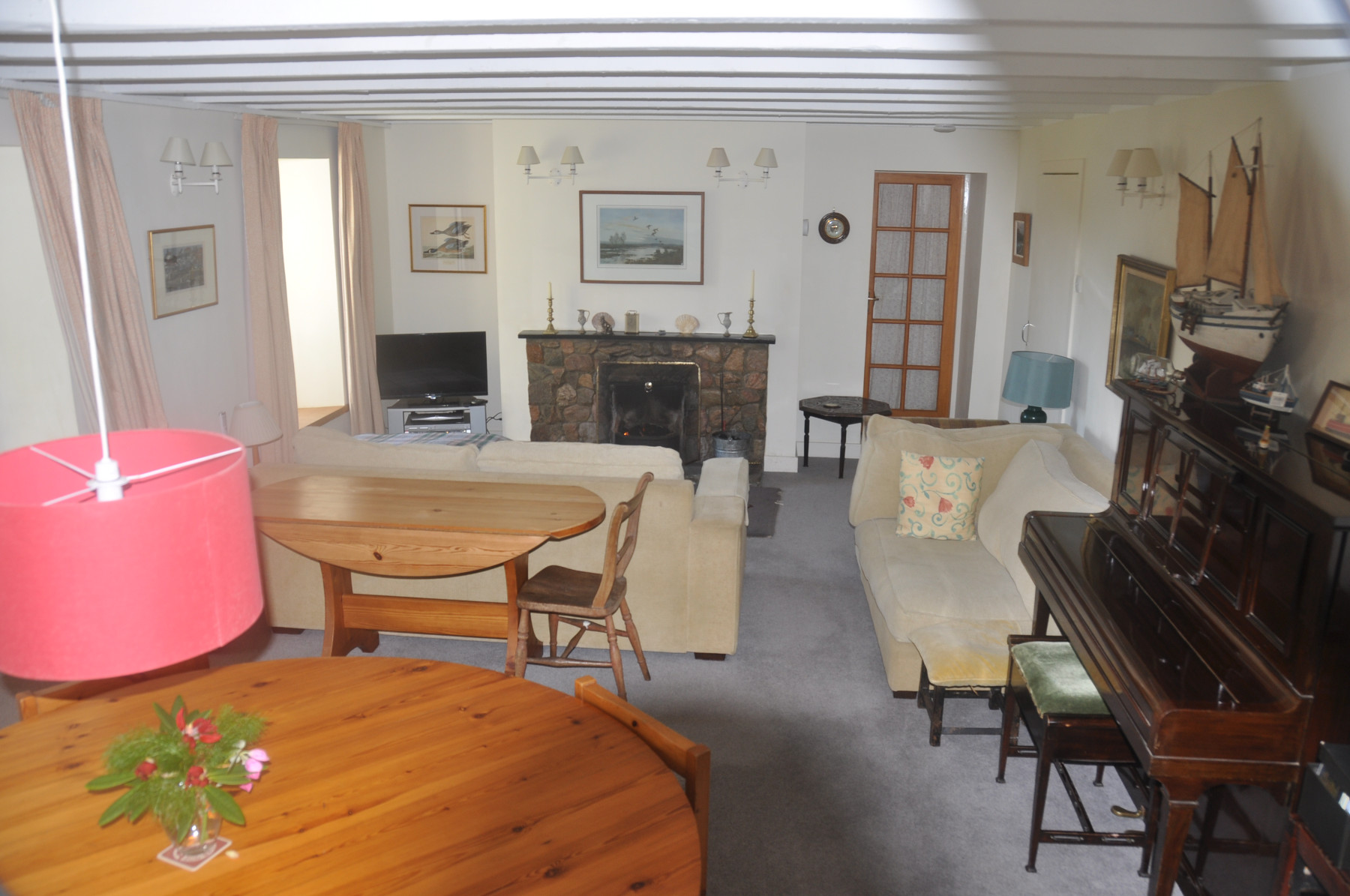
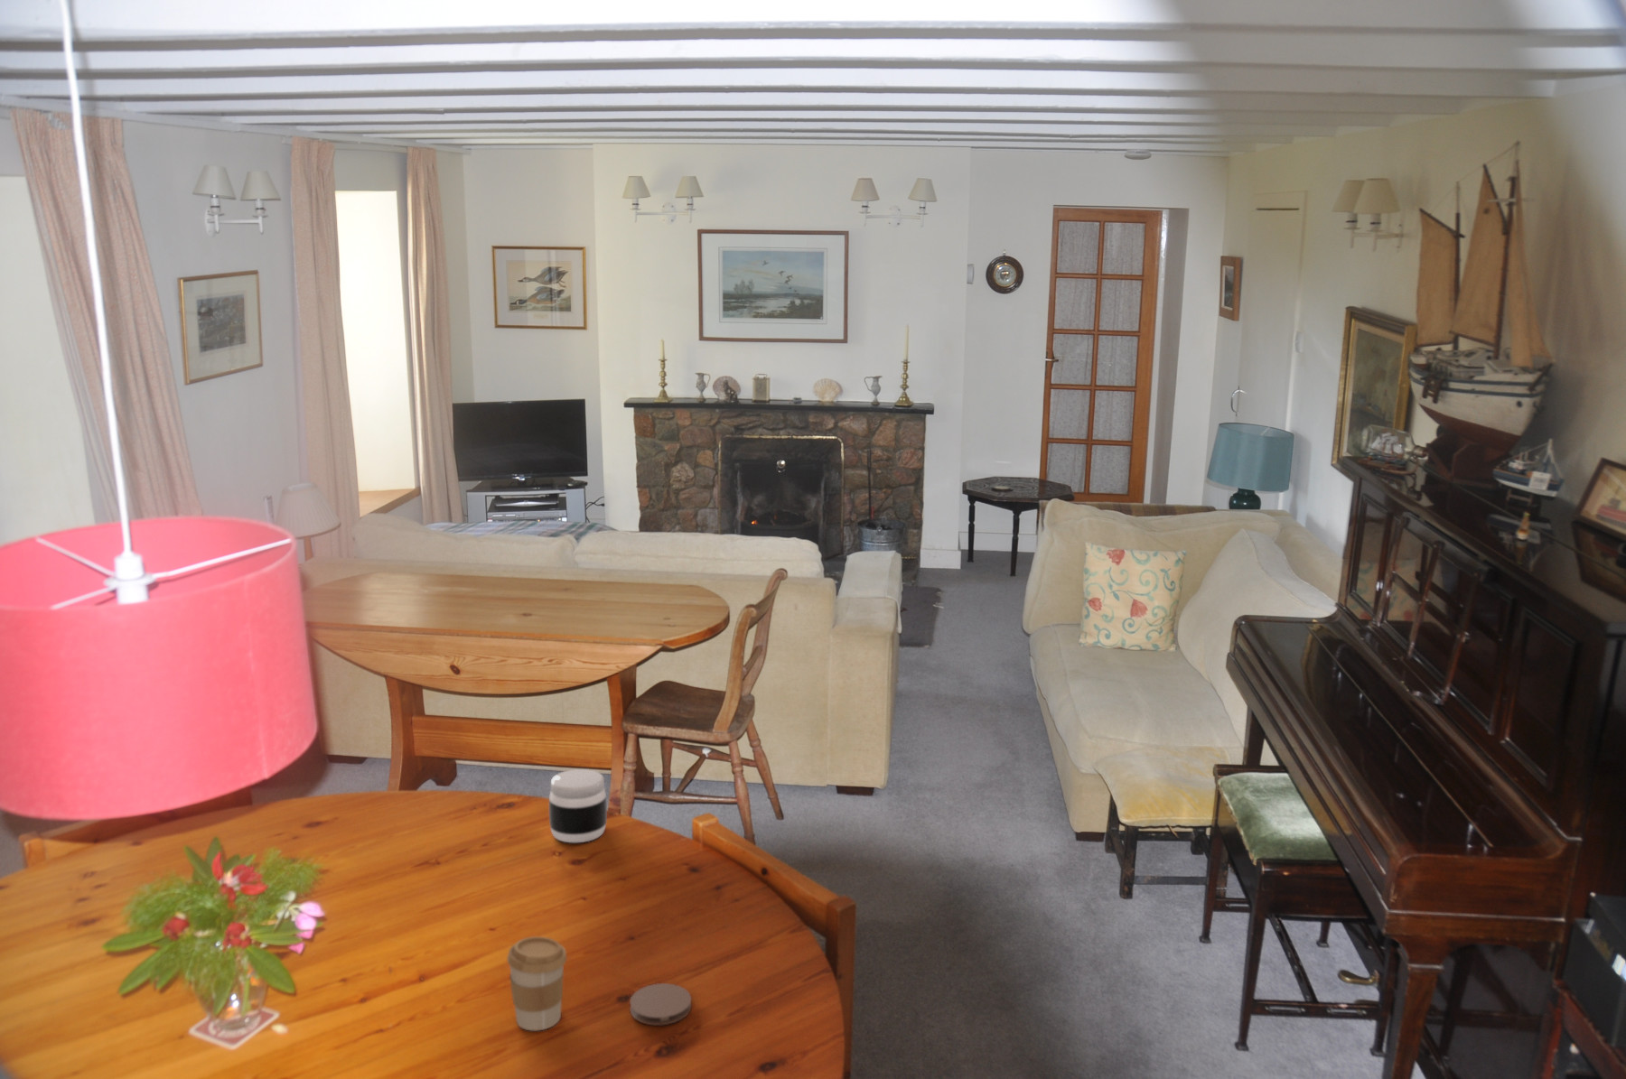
+ coaster [629,983,691,1027]
+ coffee cup [506,936,567,1031]
+ jar [548,768,608,843]
